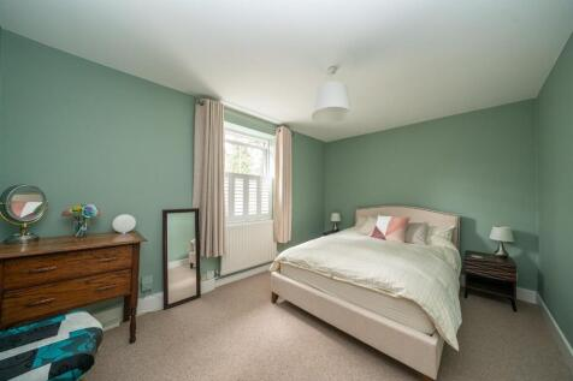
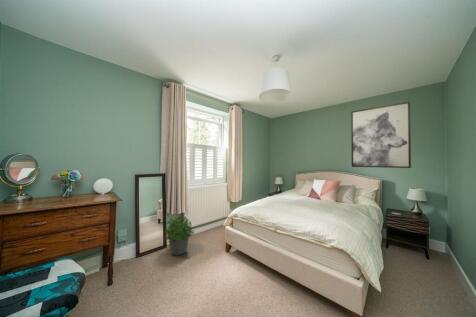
+ potted plant [164,215,195,256]
+ wall art [350,101,412,169]
